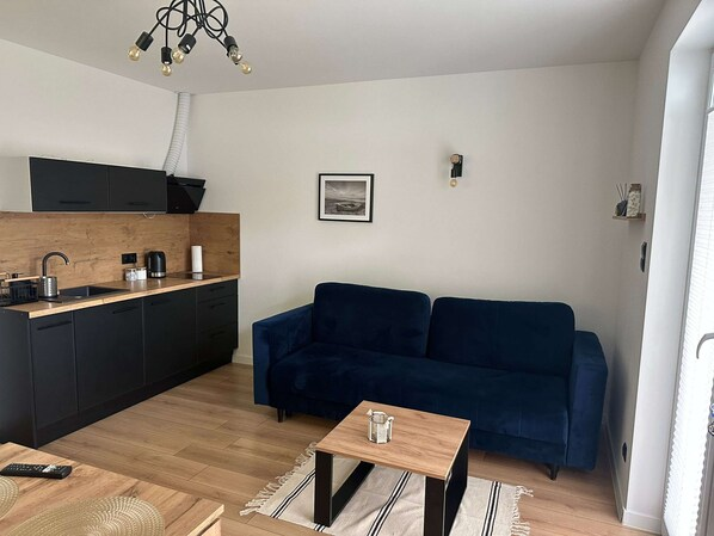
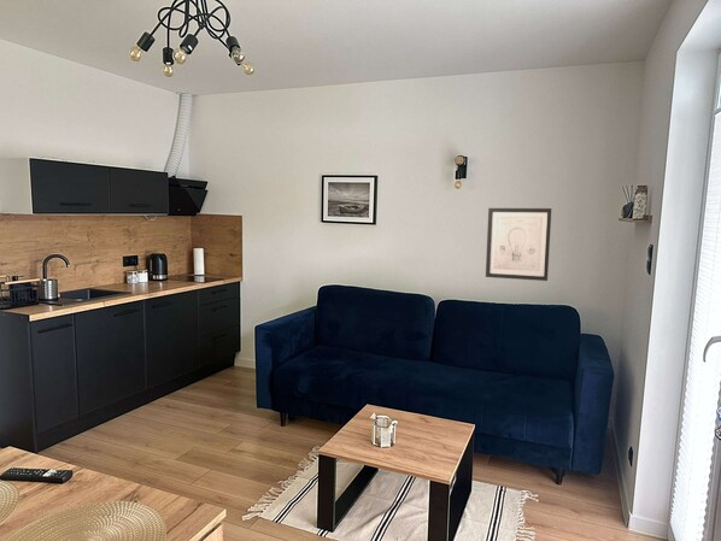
+ wall art [485,207,552,282]
